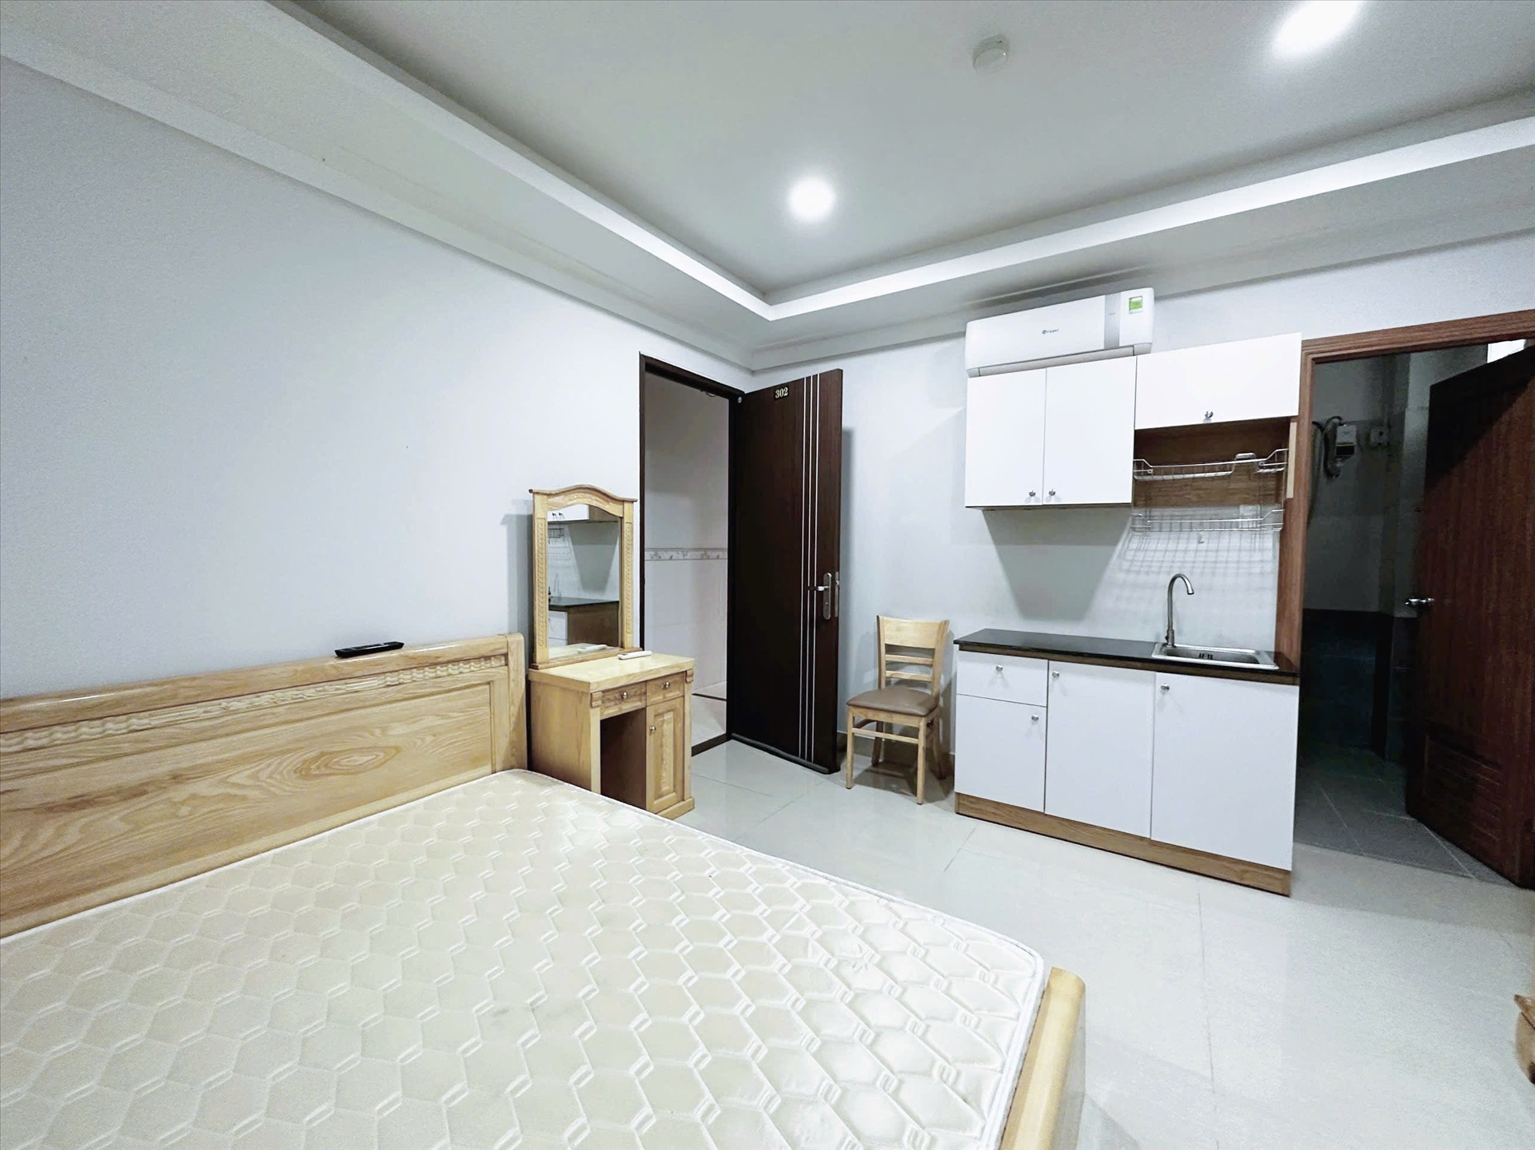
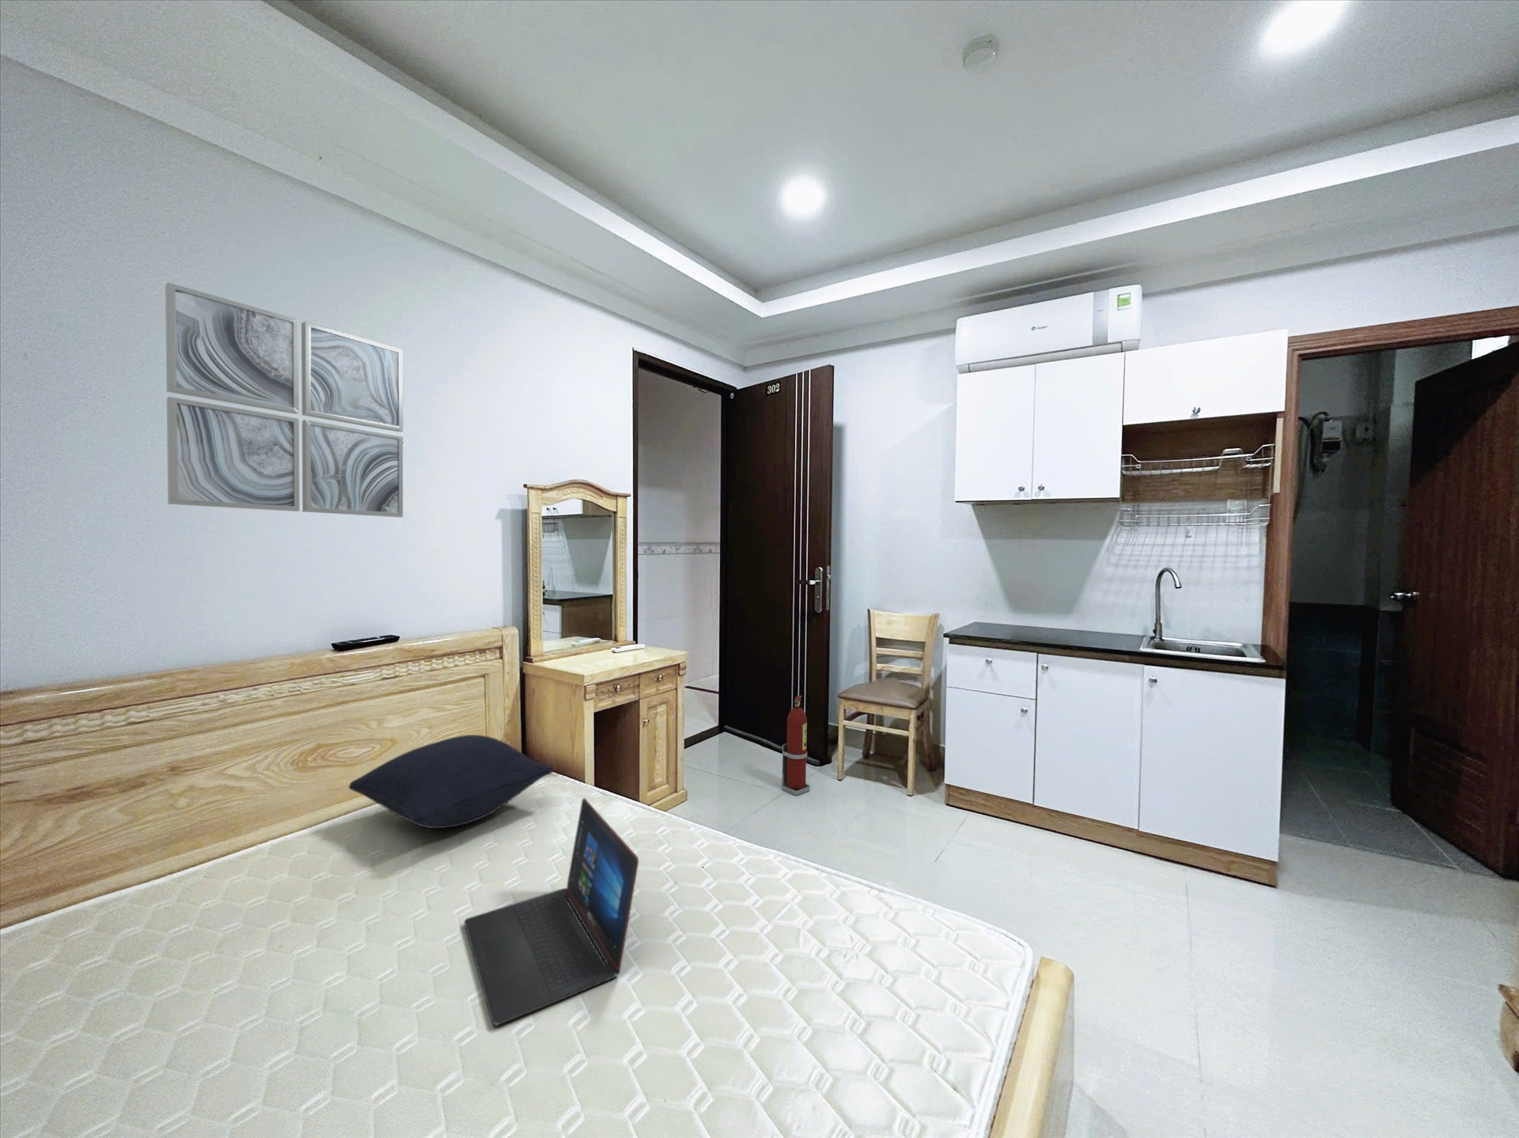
+ fire extinguisher [781,695,811,796]
+ laptop [464,797,639,1027]
+ pillow [348,734,554,830]
+ wall art [165,281,403,519]
